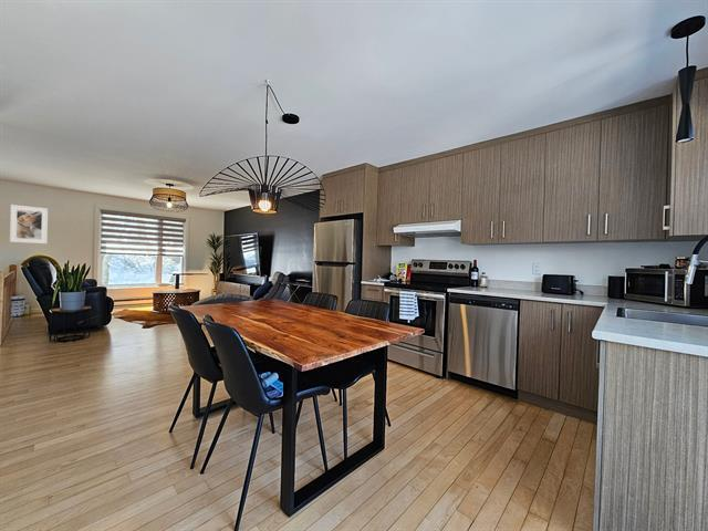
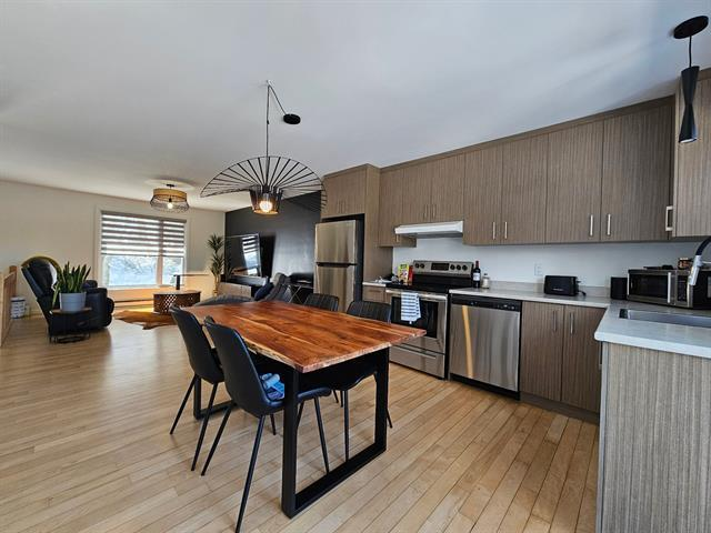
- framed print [9,204,49,244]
